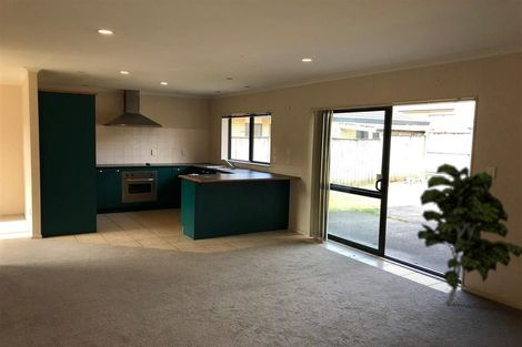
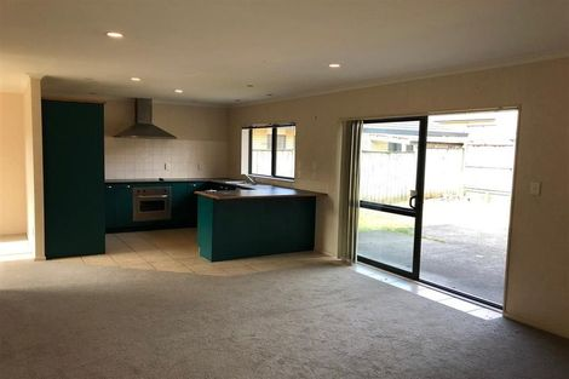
- indoor plant [415,162,522,306]
